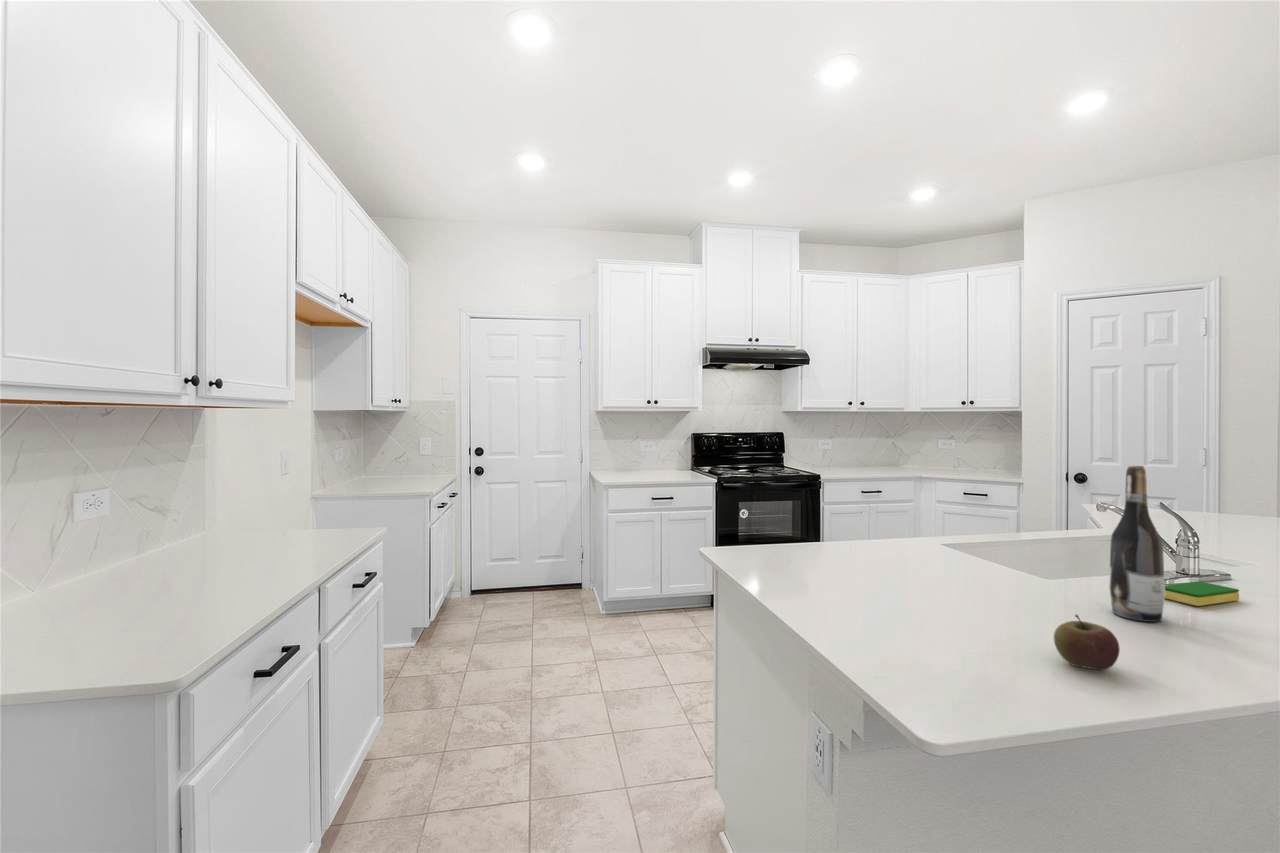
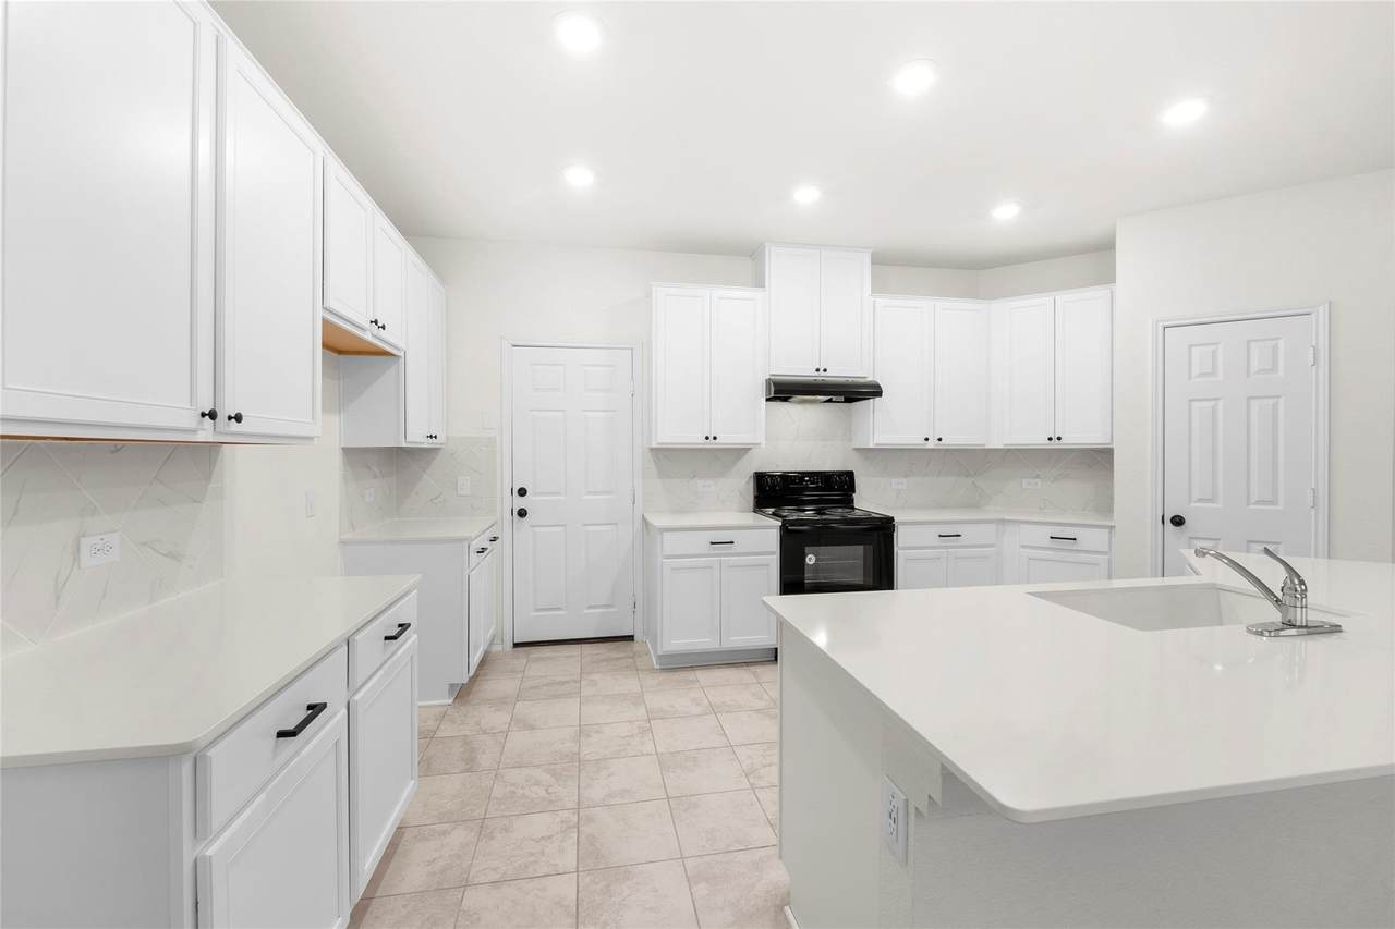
- wine bottle [1108,465,1166,623]
- dish sponge [1164,580,1240,607]
- apple [1053,614,1121,671]
